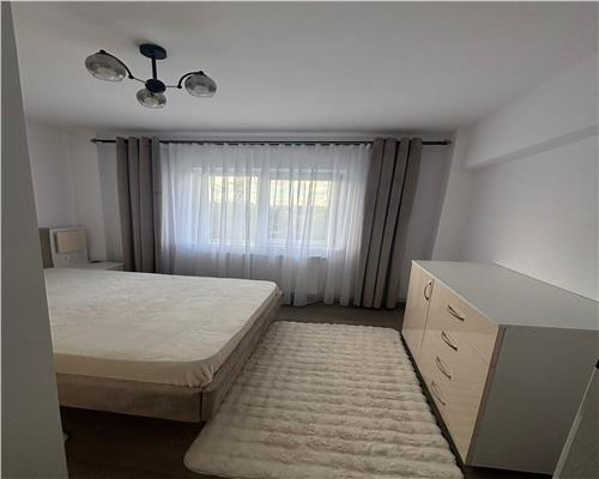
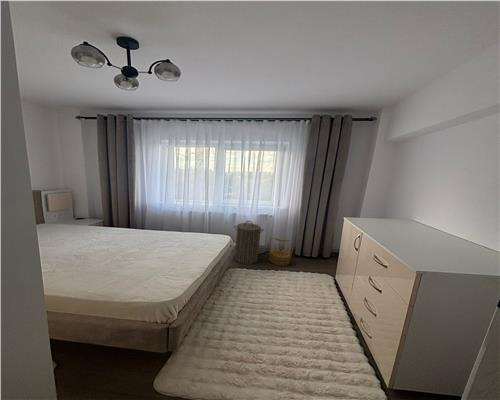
+ basket [268,237,295,266]
+ laundry hamper [233,220,265,265]
